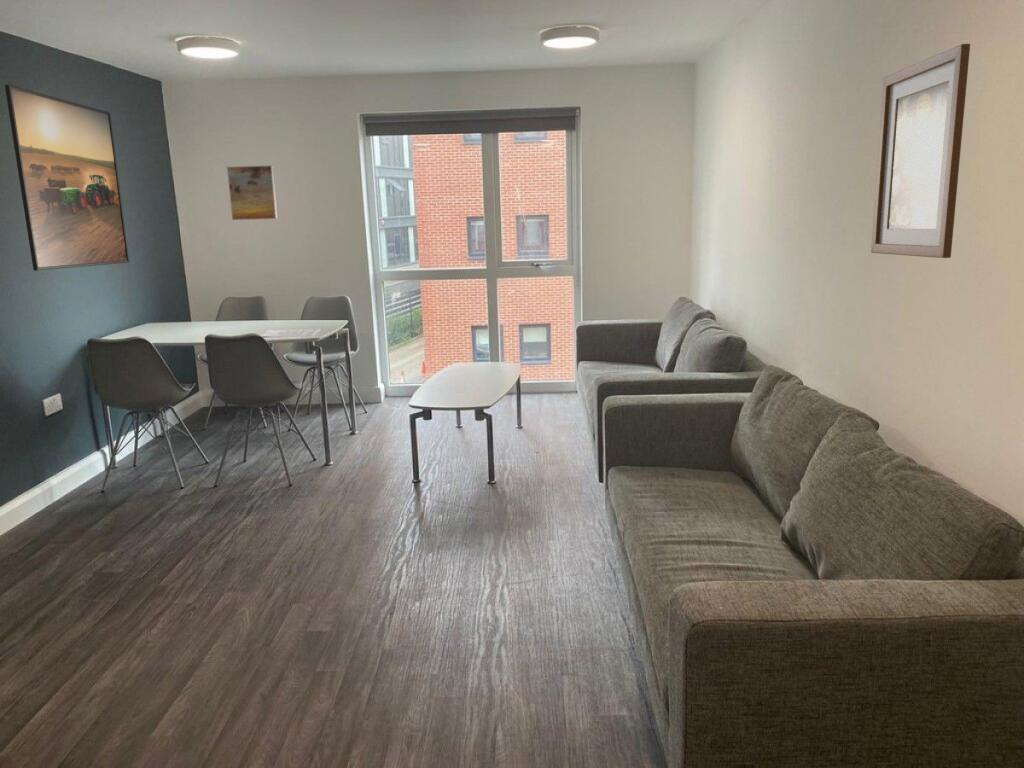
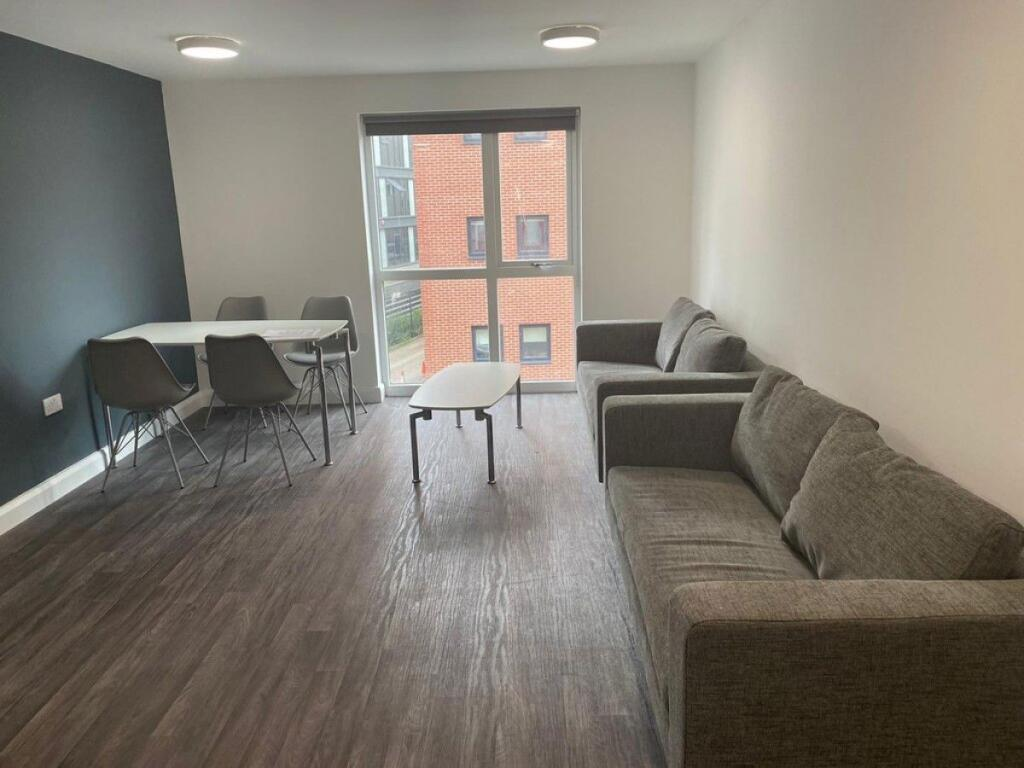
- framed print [4,84,130,271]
- wall art [870,43,971,259]
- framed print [226,164,279,221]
